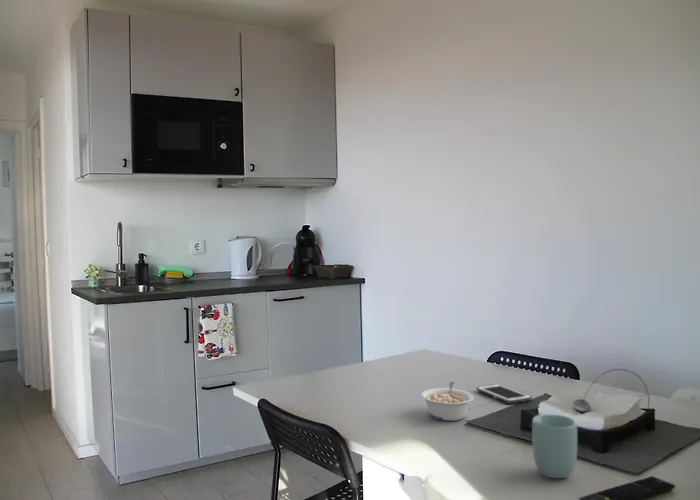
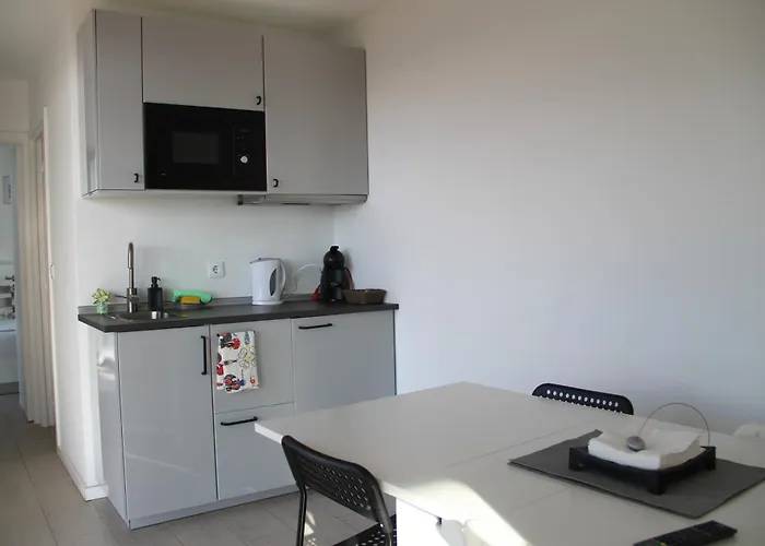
- legume [420,380,475,422]
- cell phone [476,383,533,404]
- cup [531,413,578,479]
